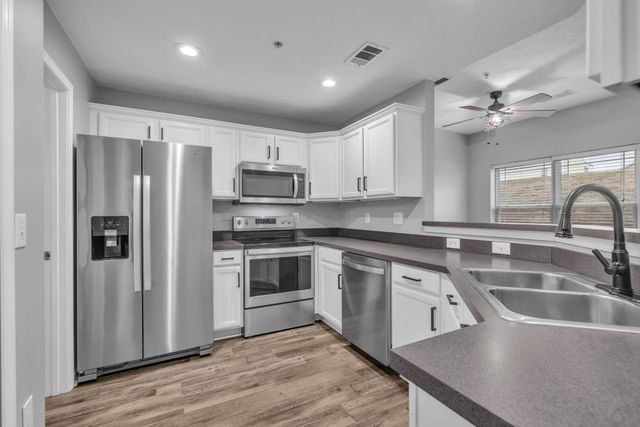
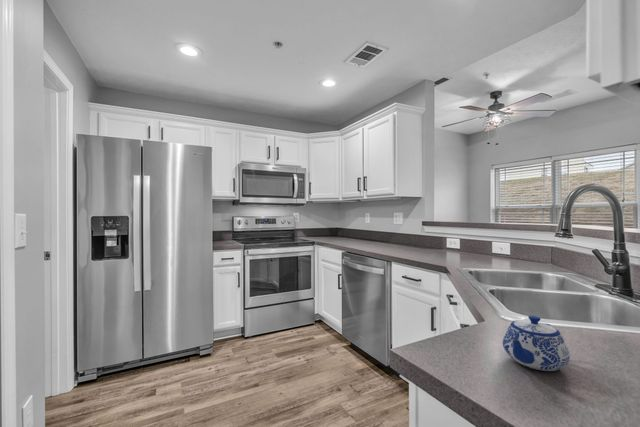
+ teapot [502,315,571,372]
